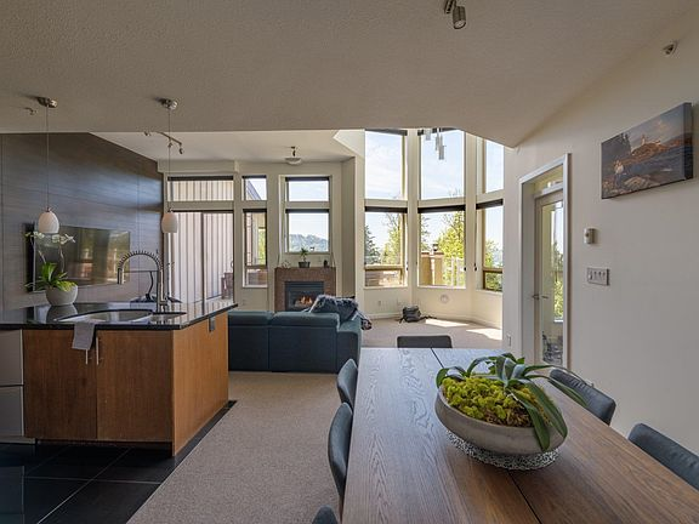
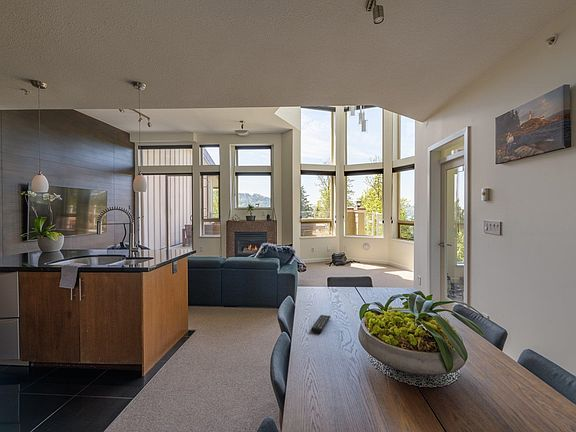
+ remote control [310,314,331,334]
